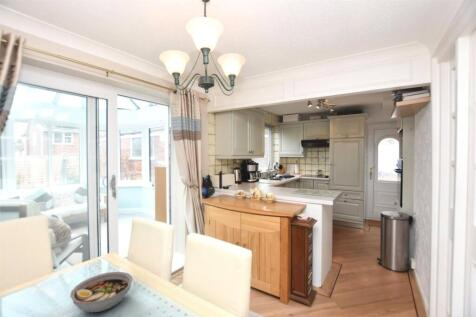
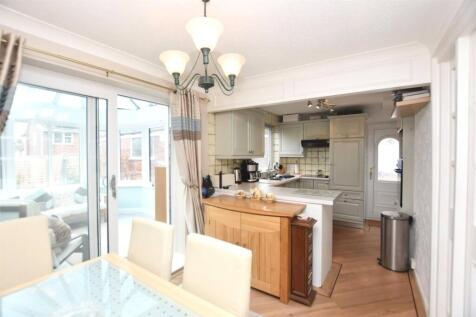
- bowl [69,271,134,313]
